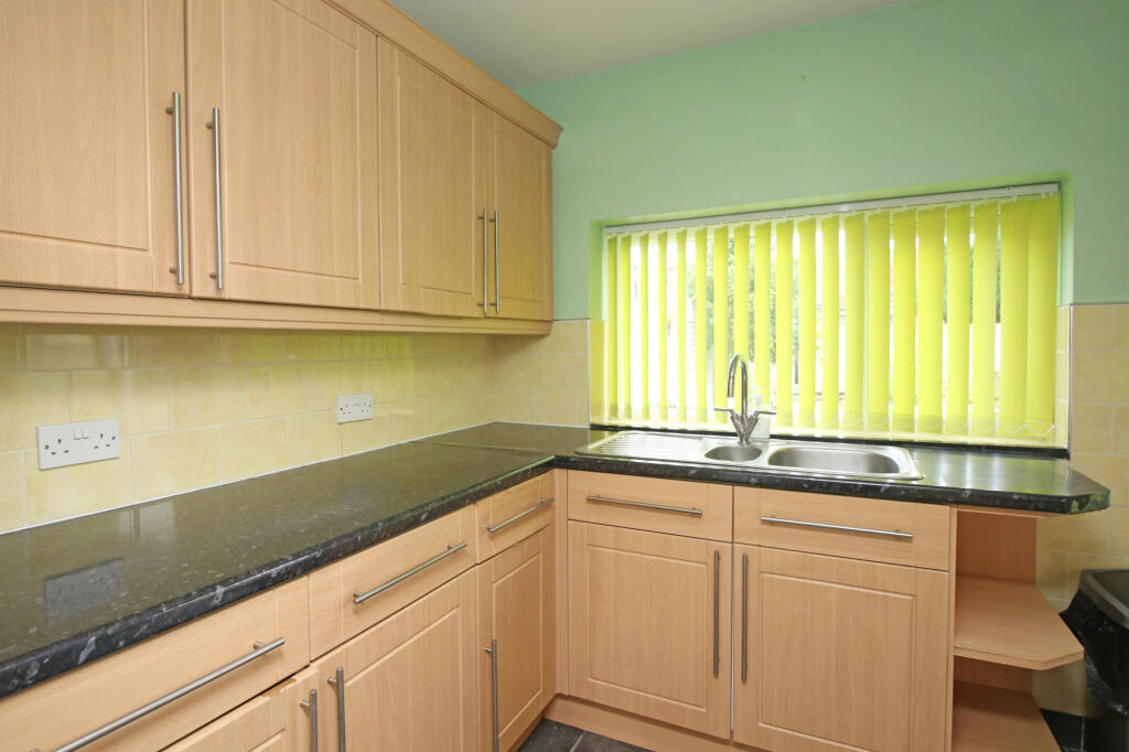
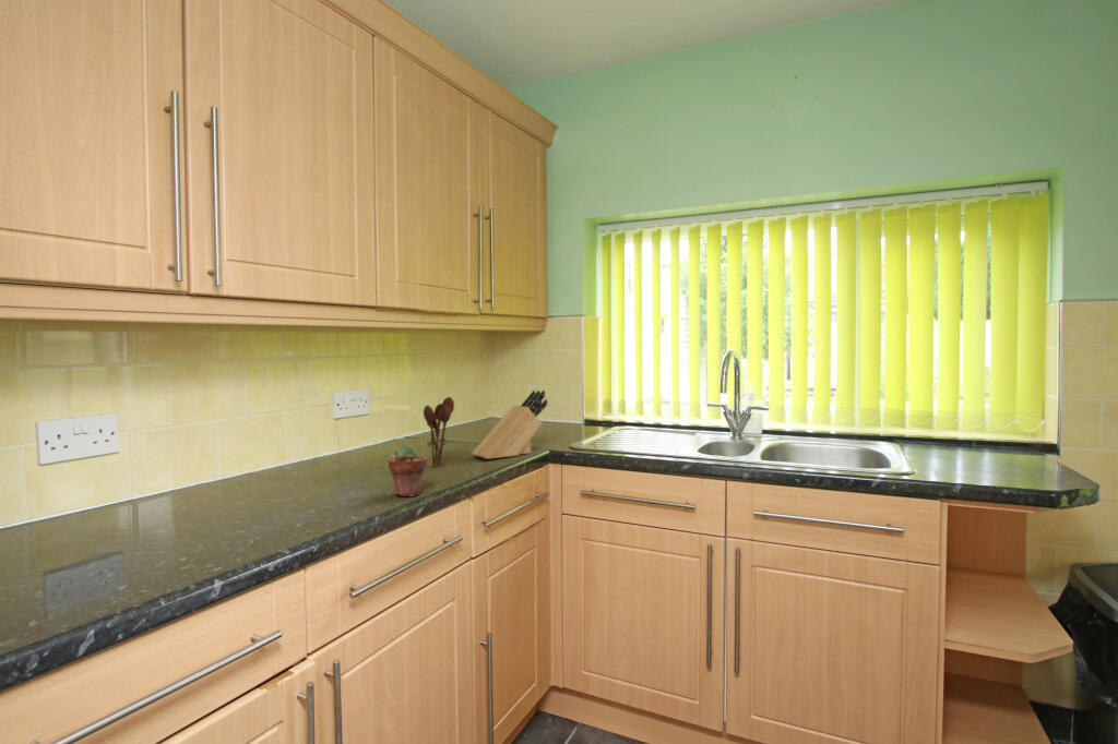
+ knife block [471,389,548,460]
+ utensil holder [423,396,455,467]
+ potted succulent [388,443,428,497]
